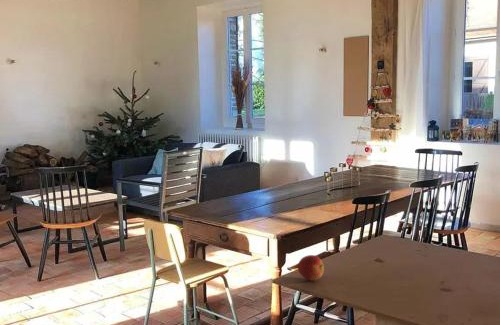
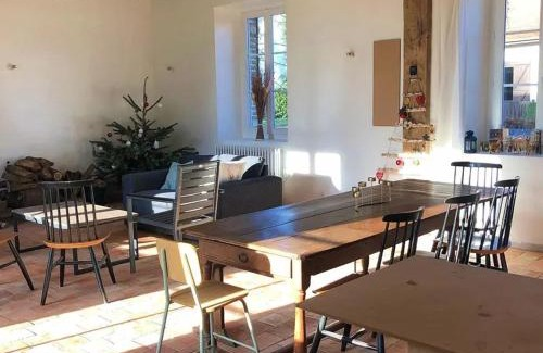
- apple [297,254,325,281]
